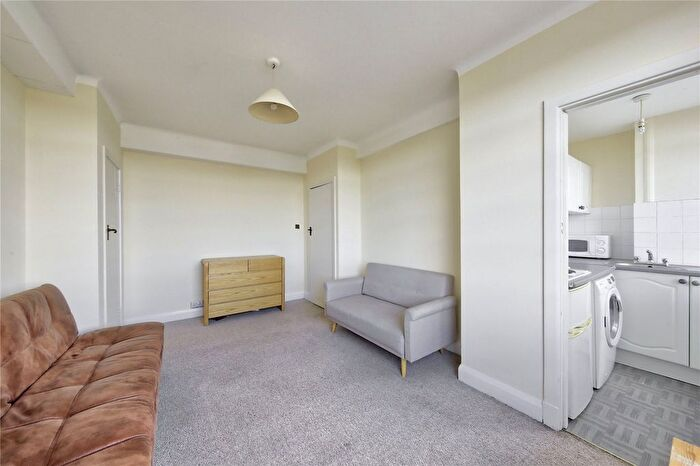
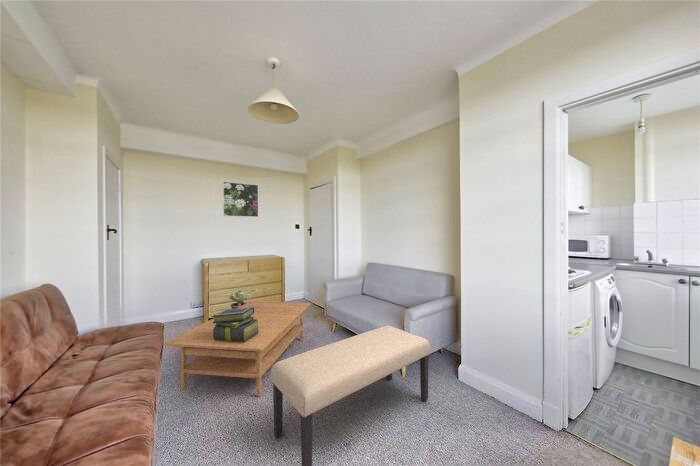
+ stack of books [211,307,260,342]
+ coffee table [163,300,312,397]
+ potted plant [228,289,252,309]
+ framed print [222,181,259,218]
+ bench [270,325,432,466]
